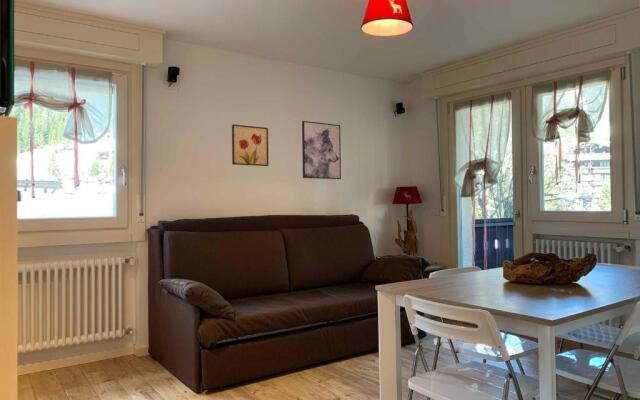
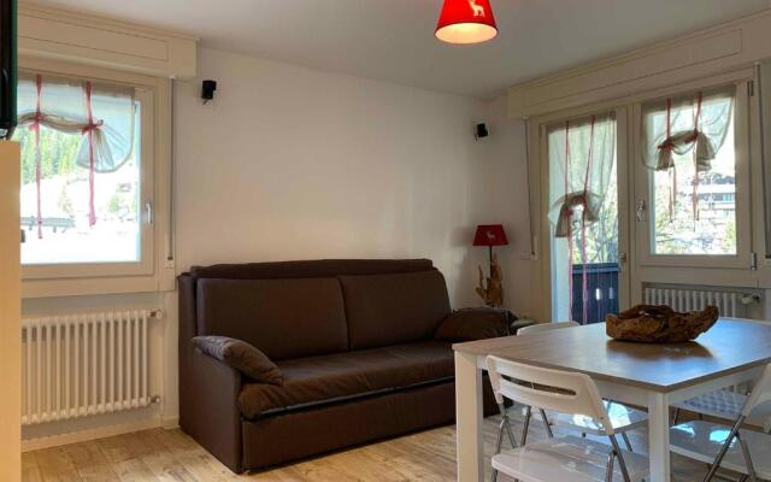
- wall art [301,120,342,180]
- wall art [231,123,269,167]
